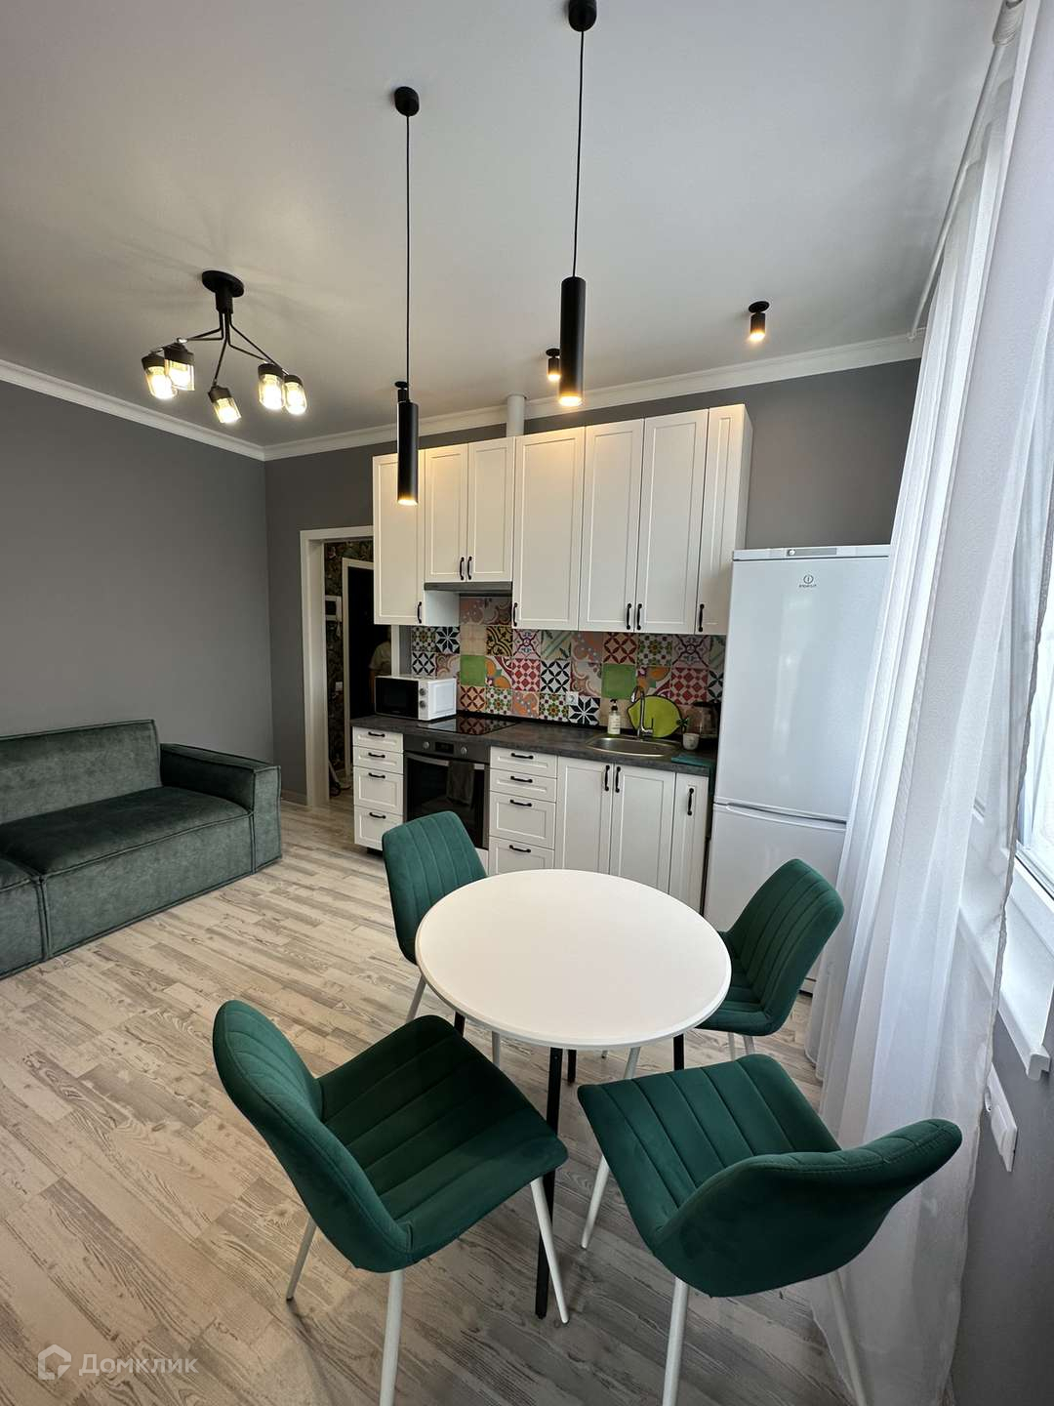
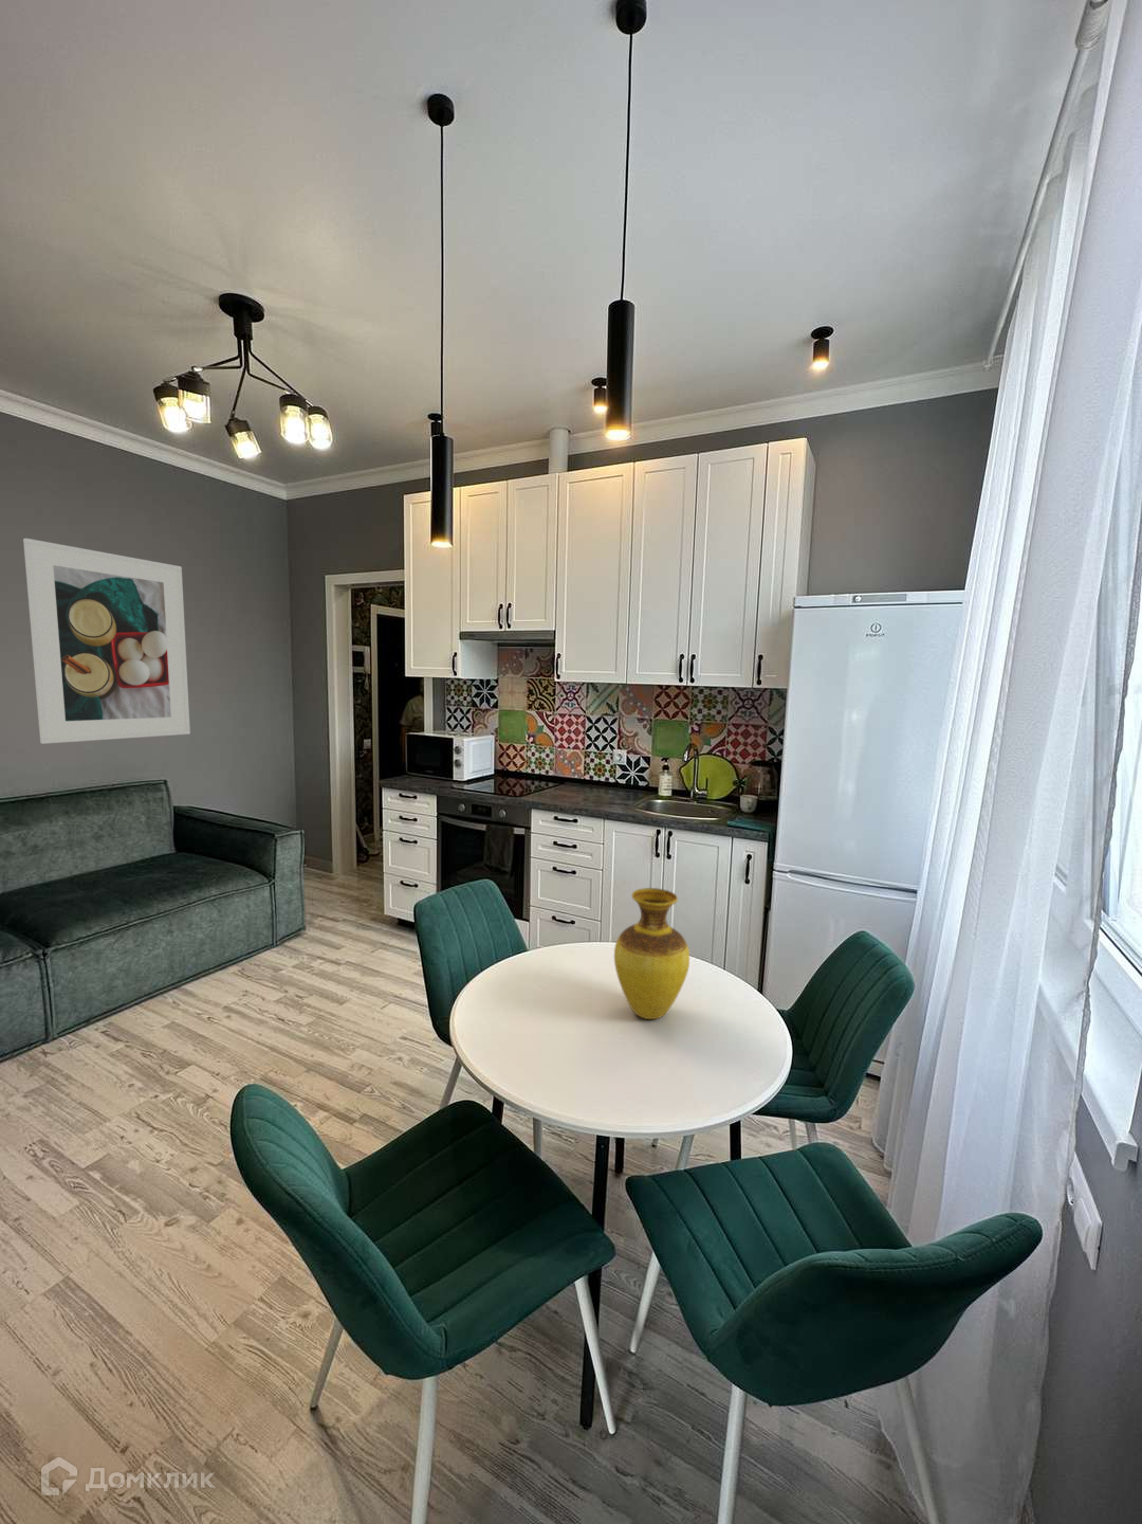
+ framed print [23,538,192,745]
+ vase [613,887,691,1020]
